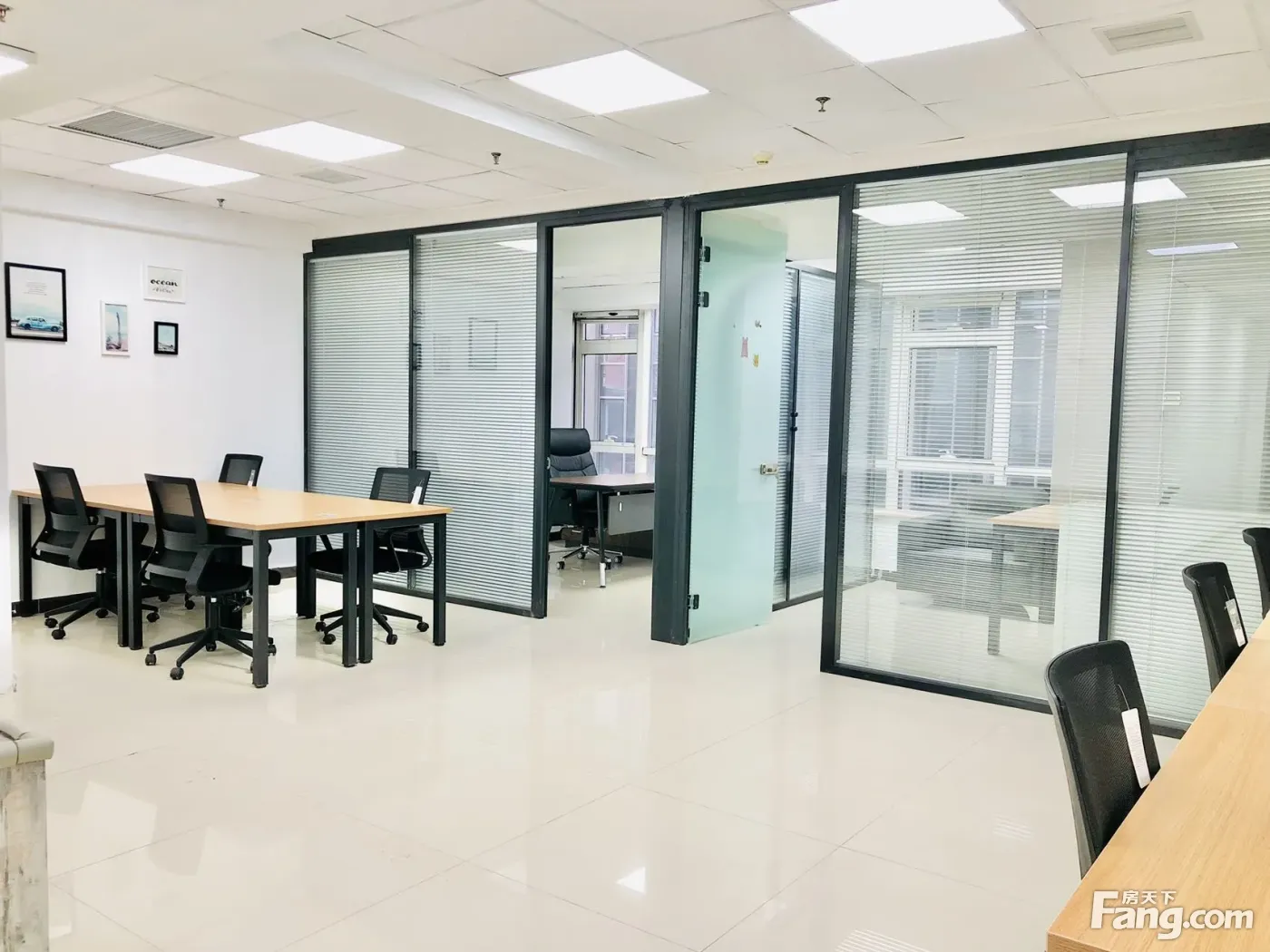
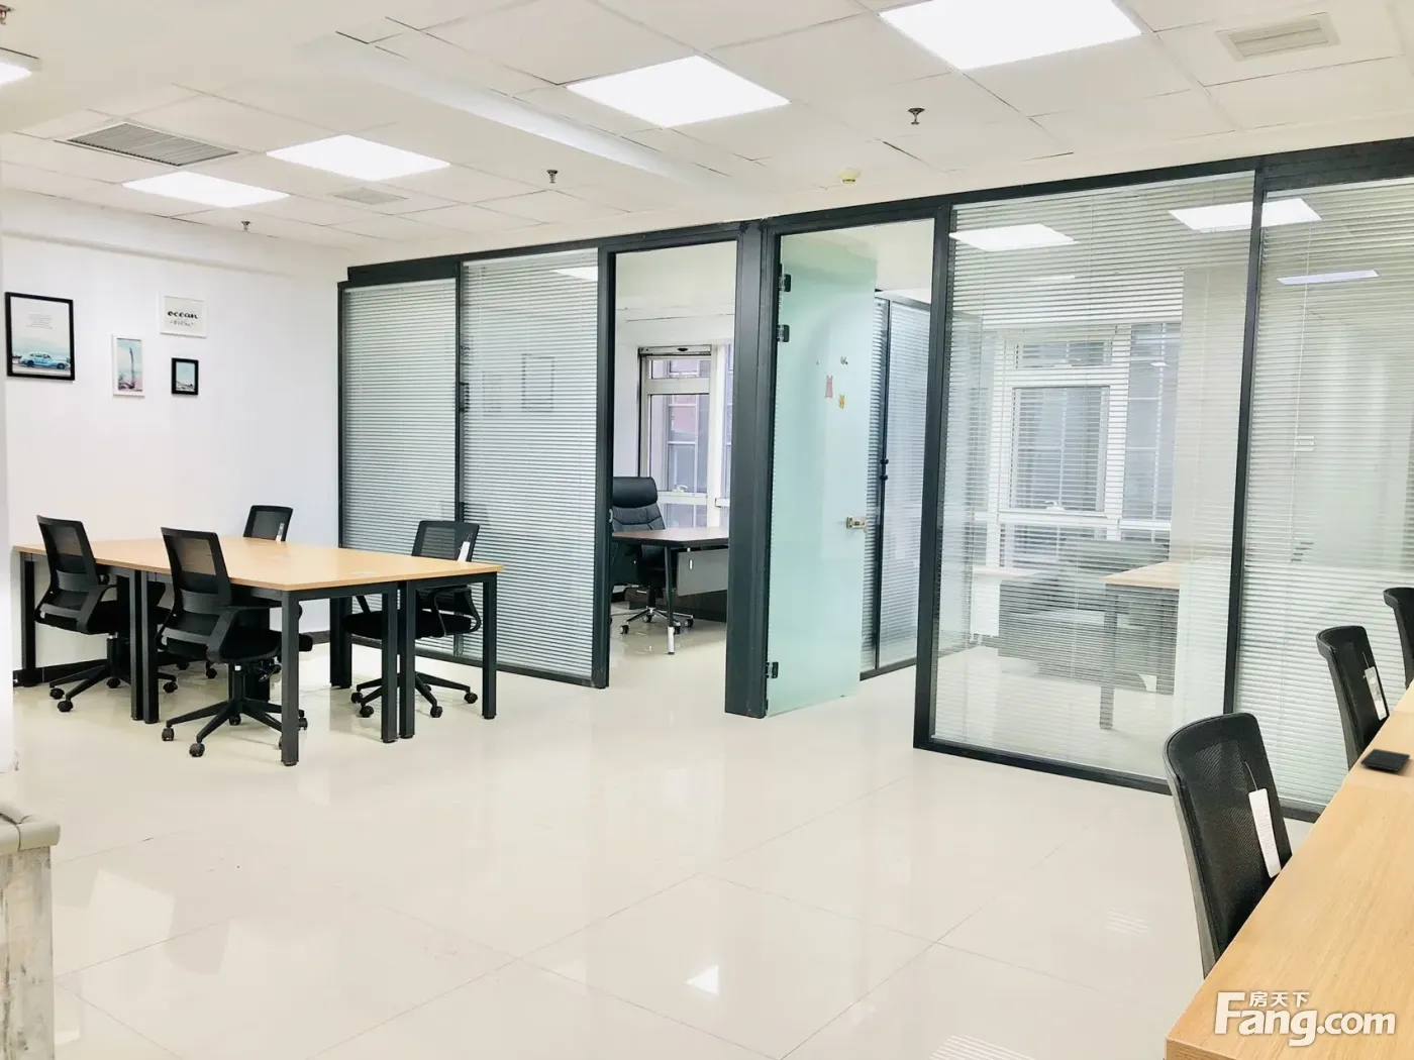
+ smartphone [1359,748,1411,773]
